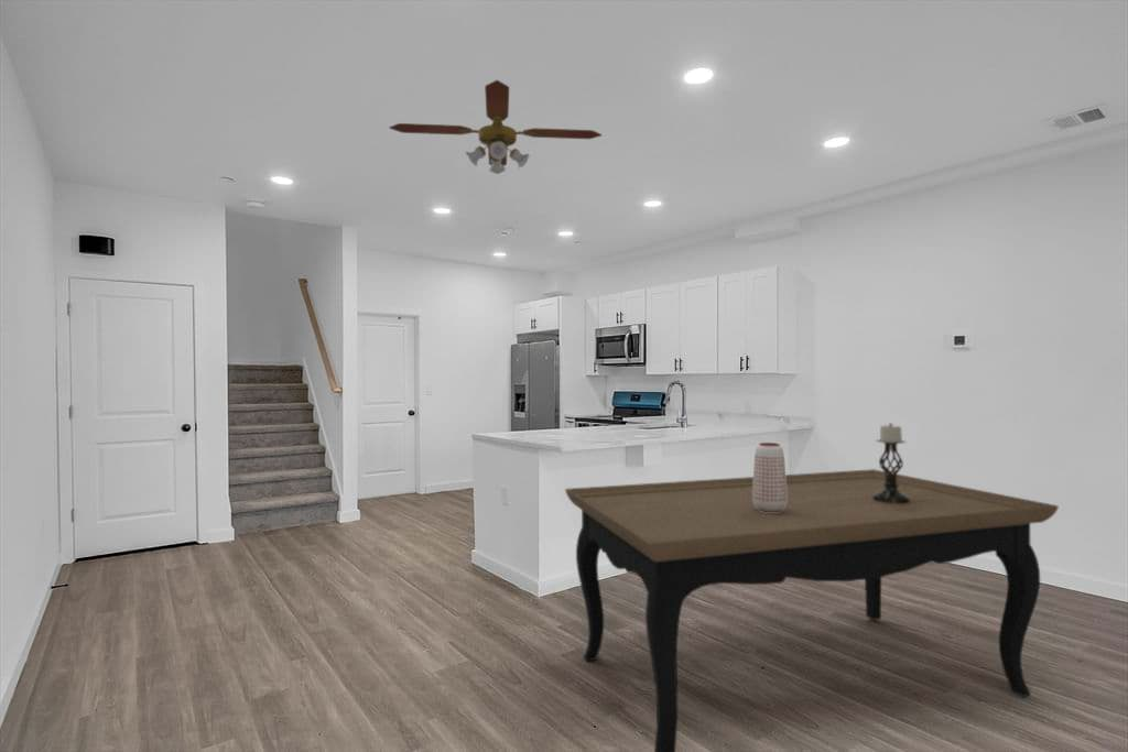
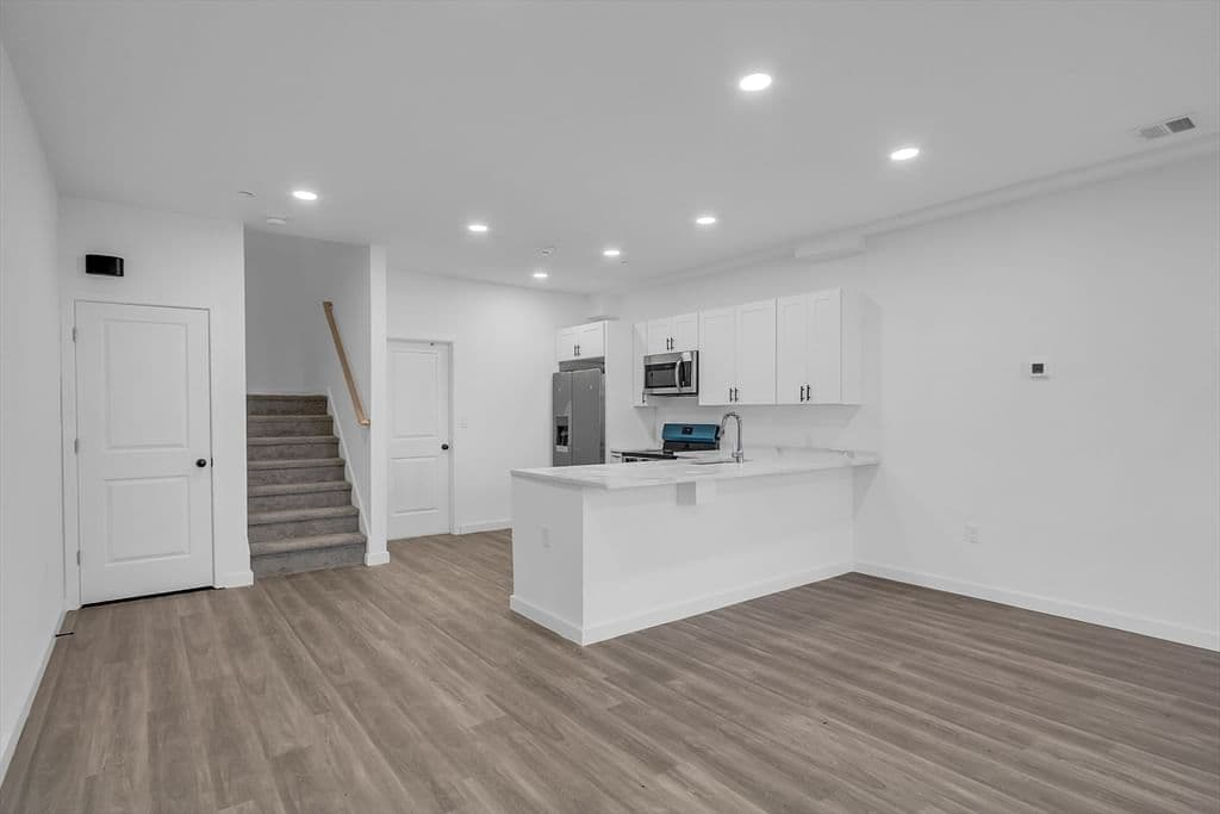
- candle holder [872,422,910,504]
- dining table [564,468,1060,752]
- planter [752,442,787,512]
- ceiling fan [388,79,603,175]
